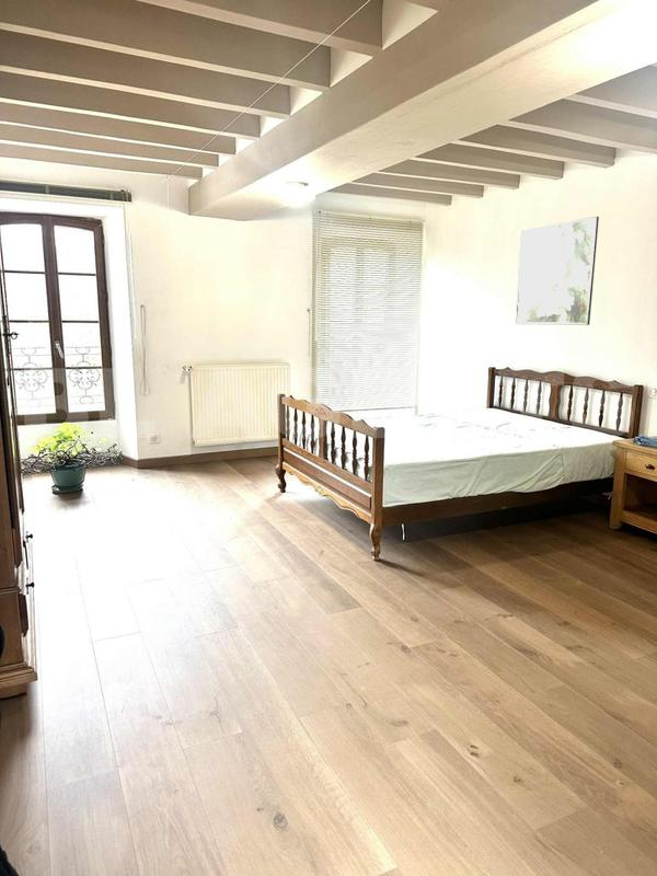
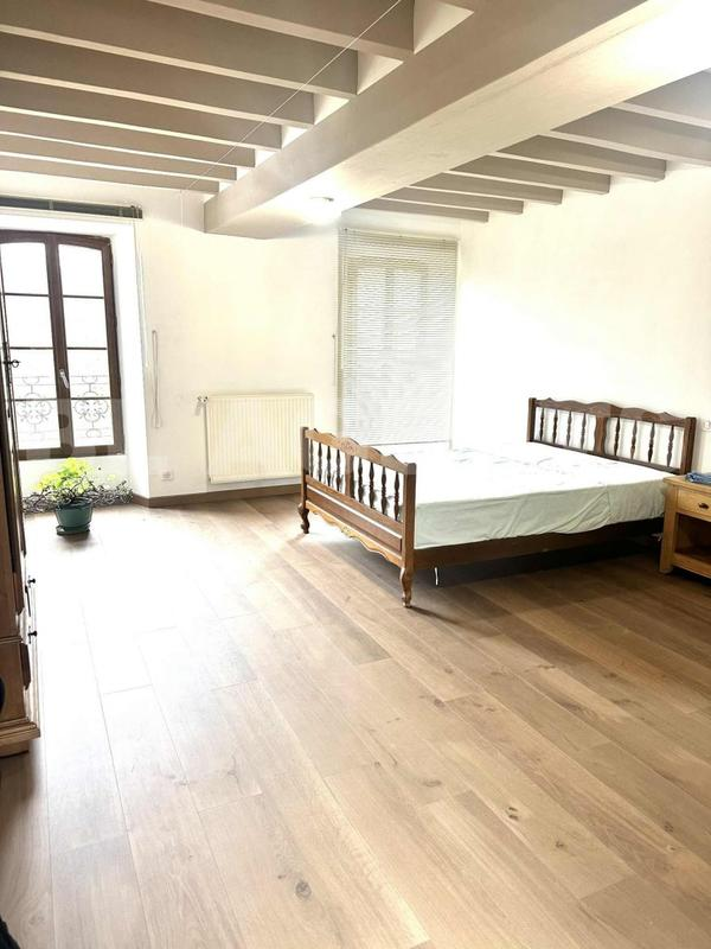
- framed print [514,216,600,326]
